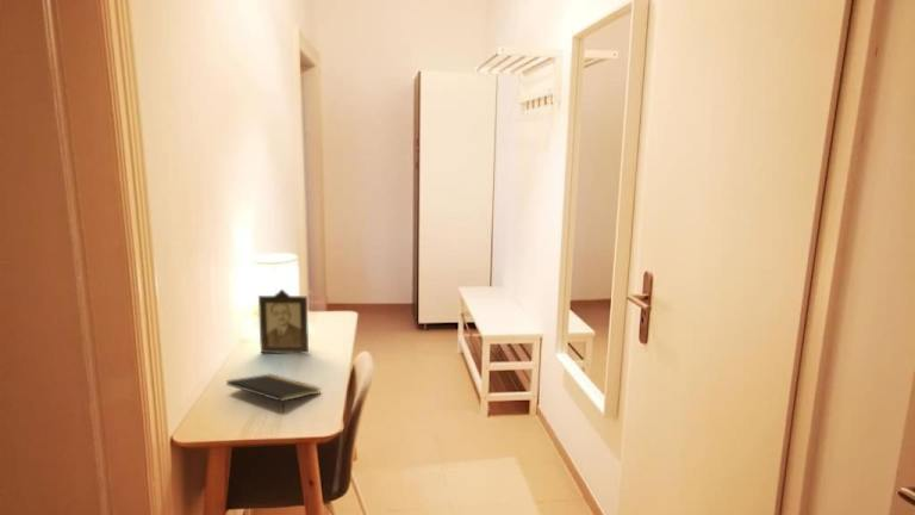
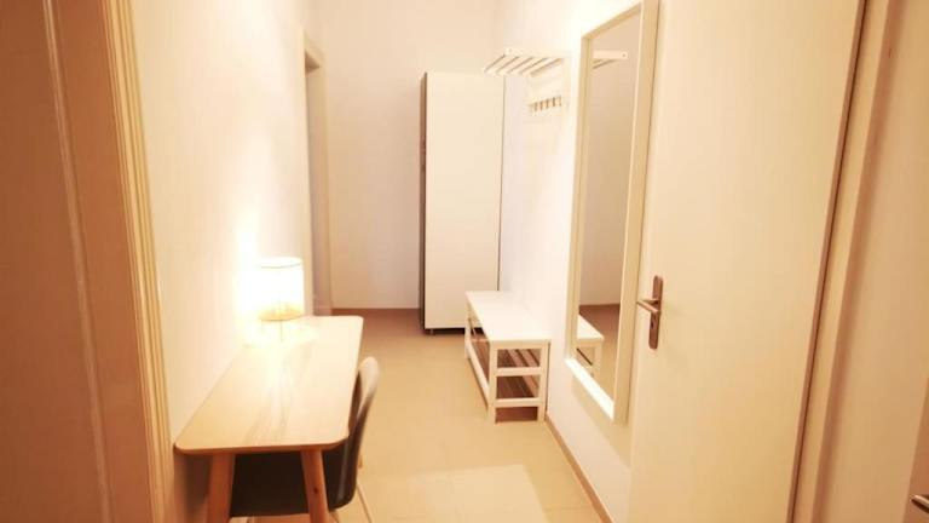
- notepad [225,373,322,412]
- photo frame [257,288,310,354]
